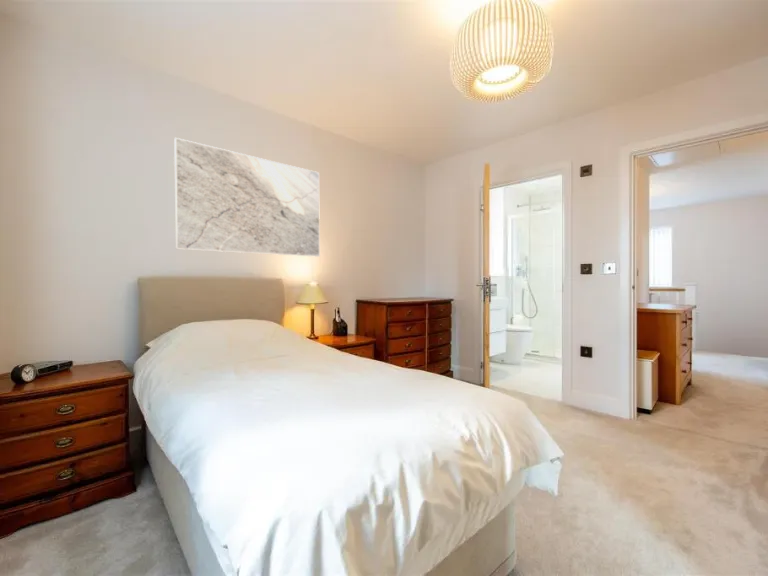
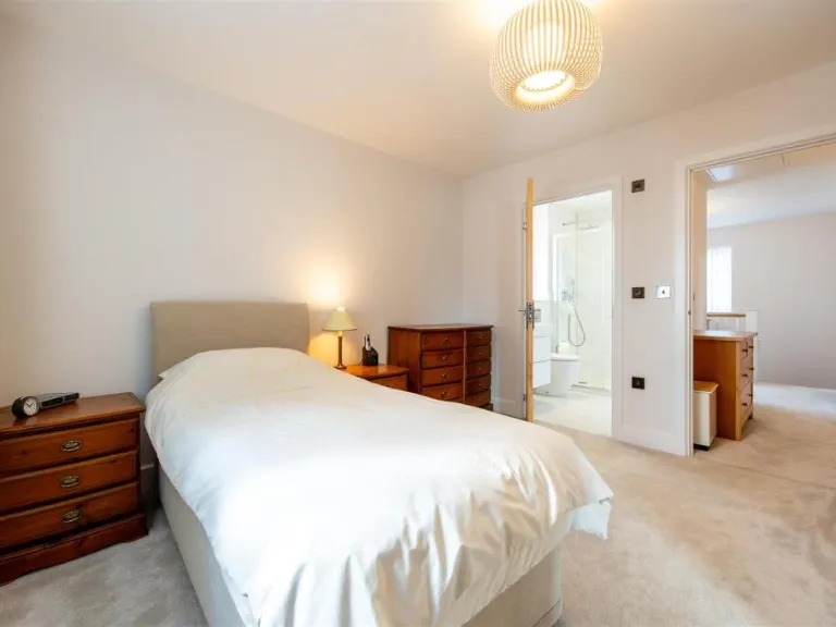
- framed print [173,137,321,258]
